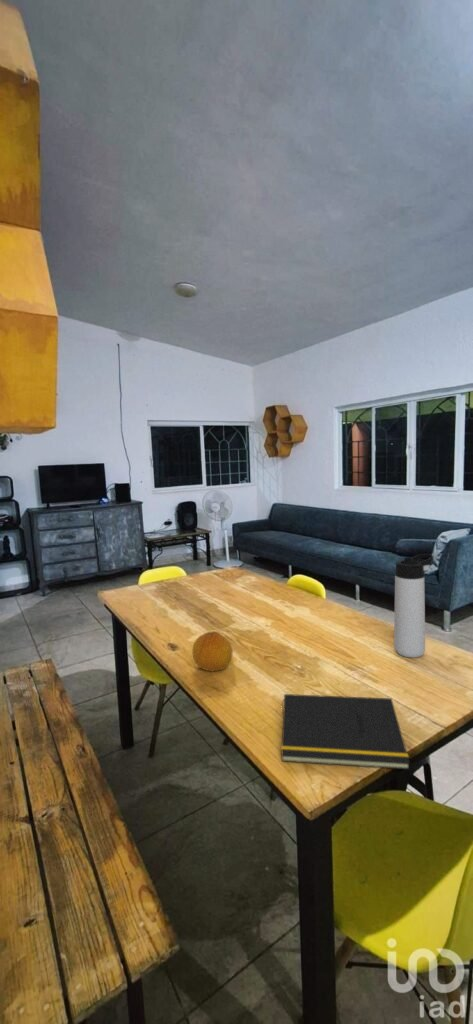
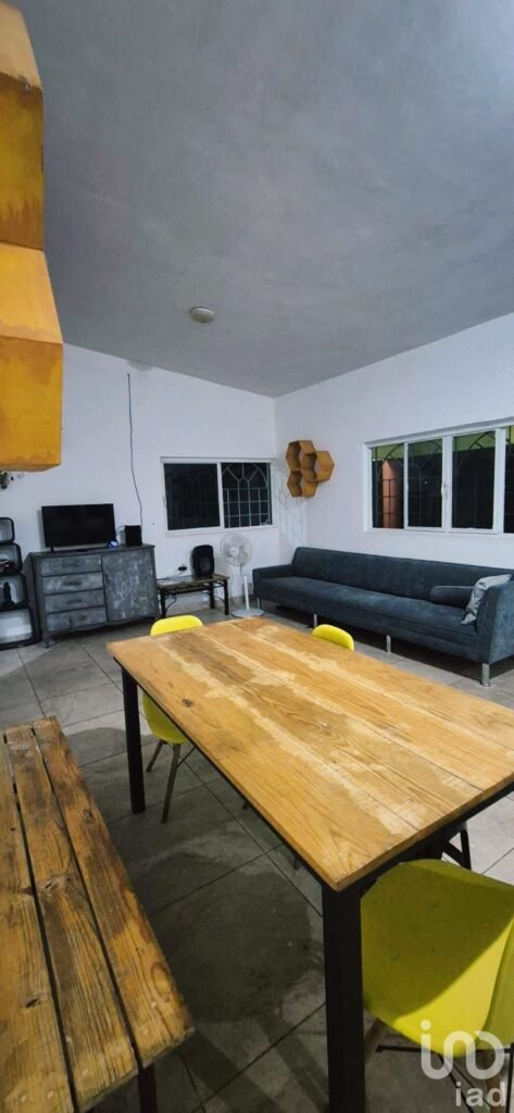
- fruit [191,630,234,672]
- notepad [280,693,411,771]
- thermos bottle [393,553,434,659]
